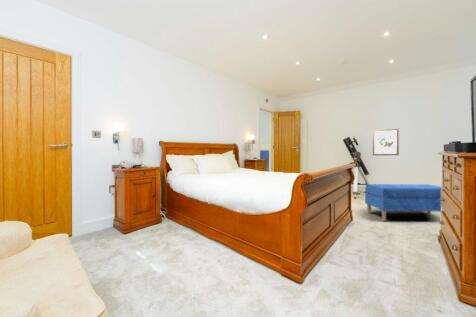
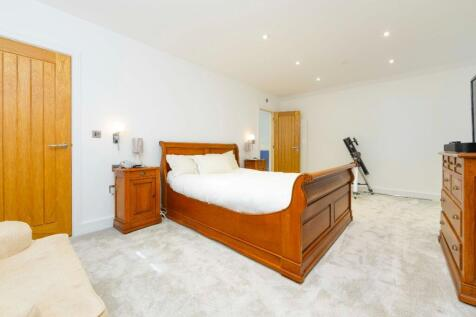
- wall art [372,127,400,156]
- bench [364,183,443,222]
